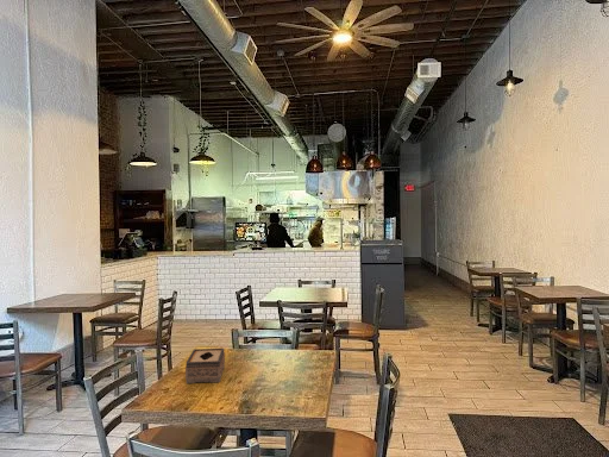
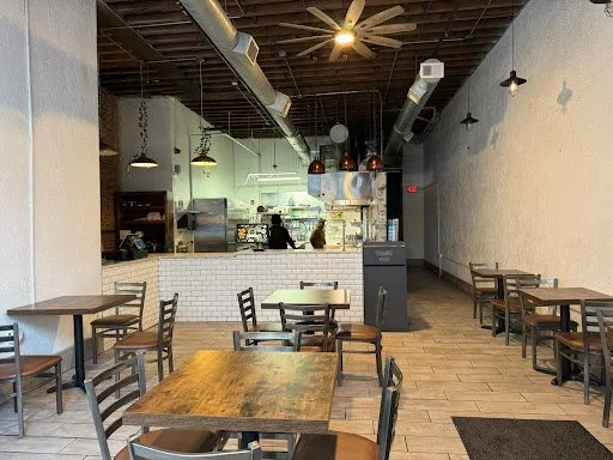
- tissue box [184,348,226,384]
